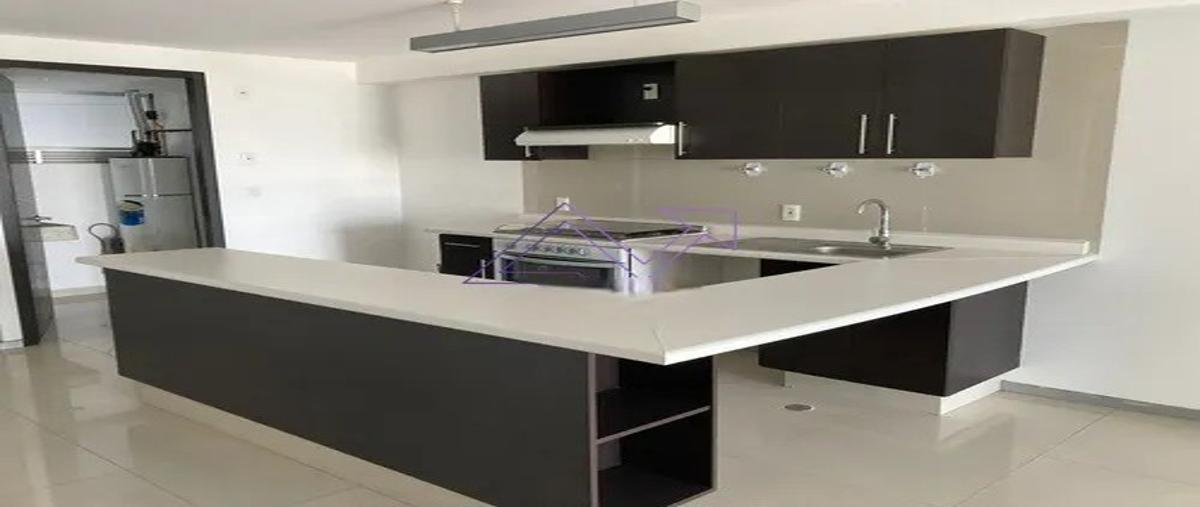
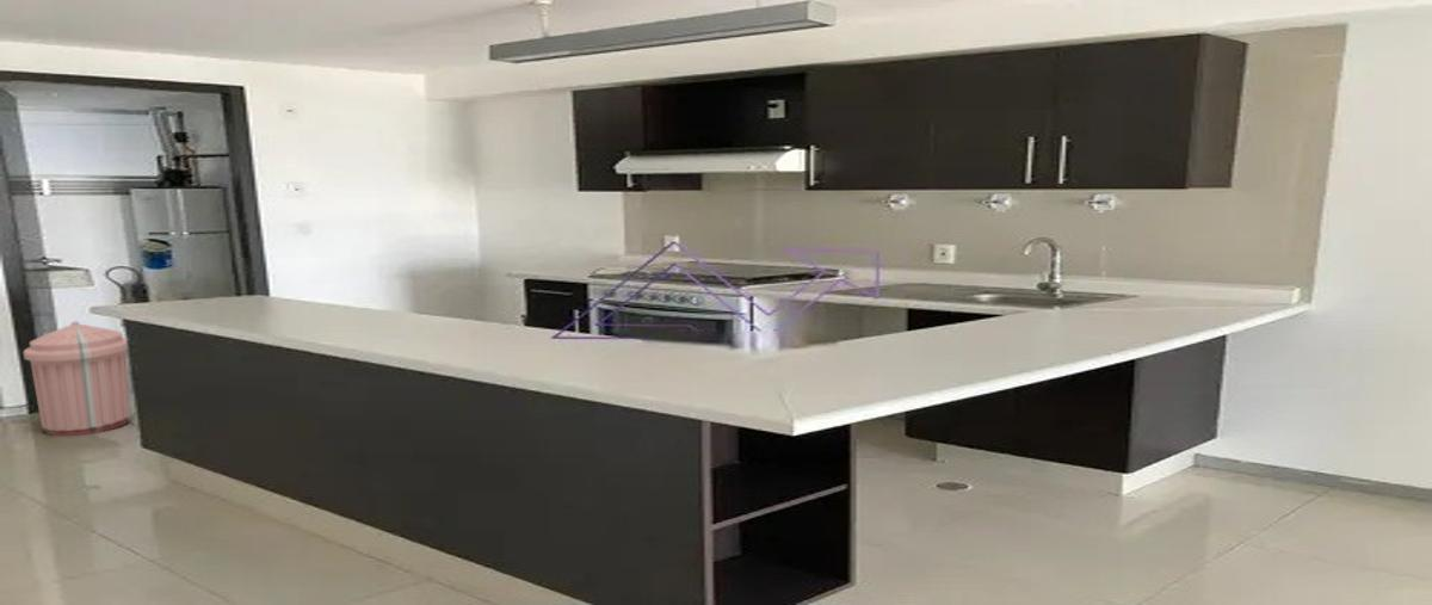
+ trash can [23,320,131,437]
